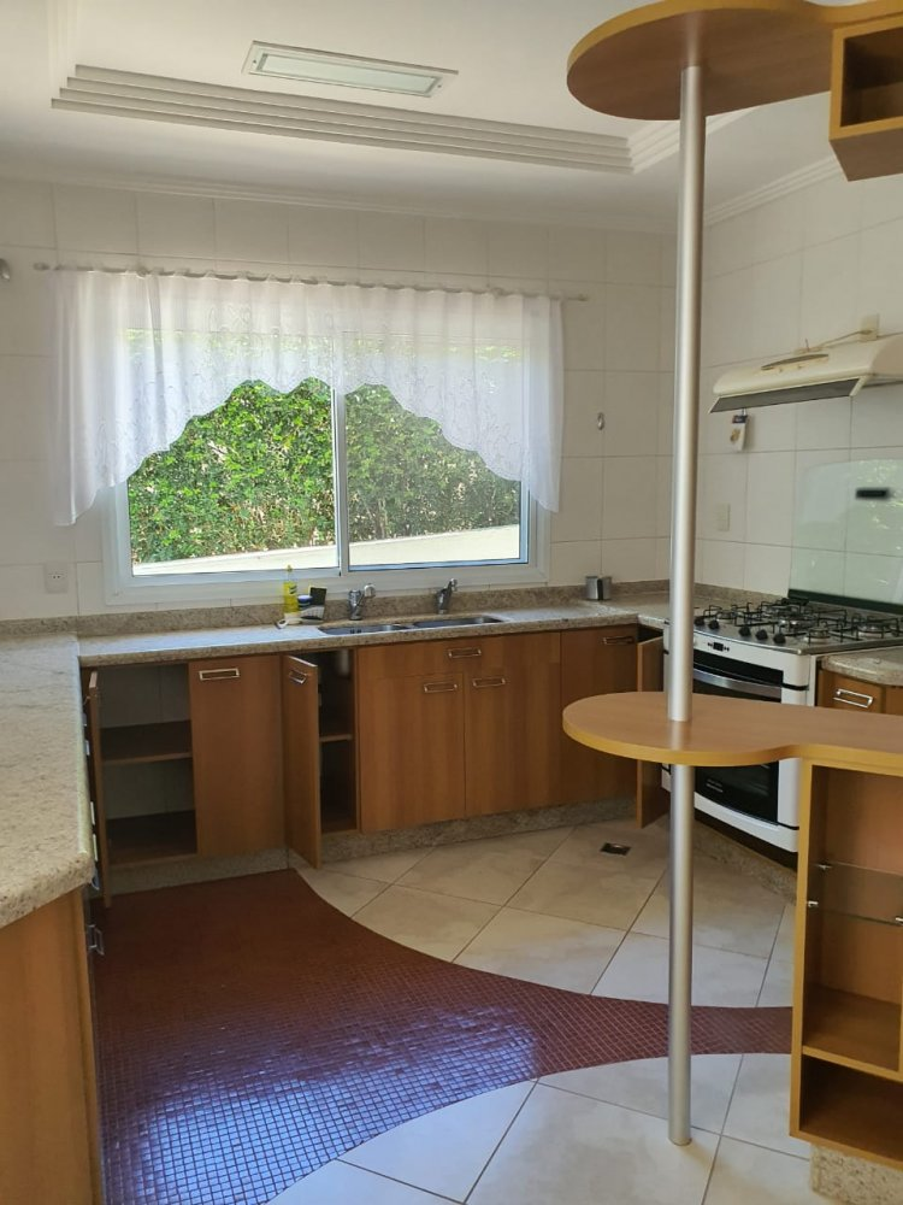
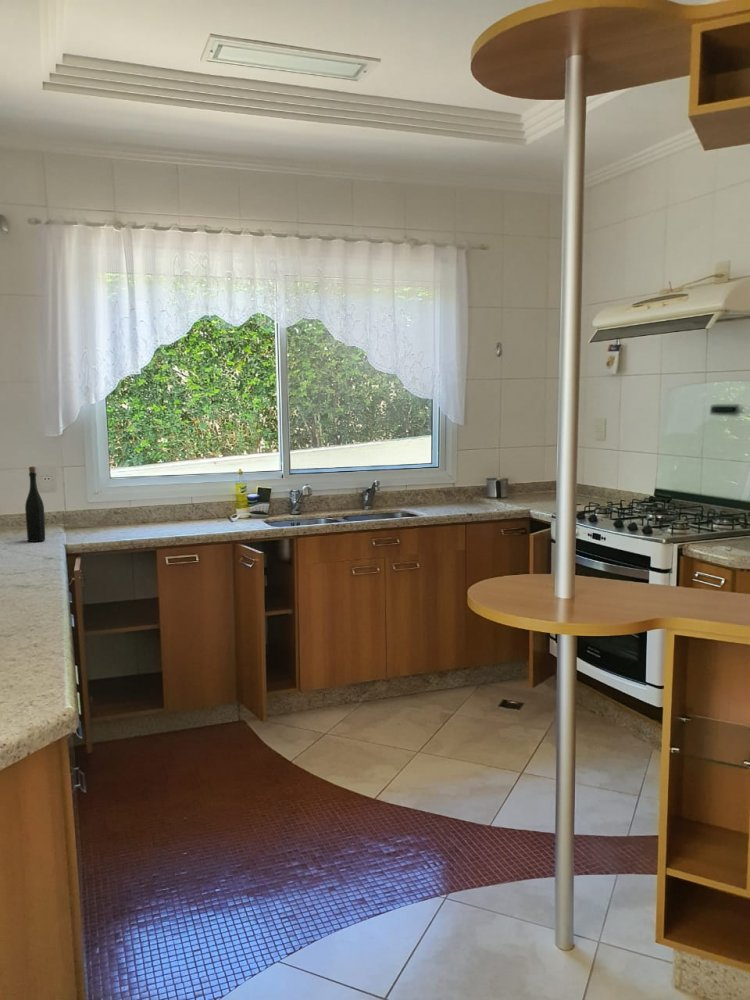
+ bottle [24,466,46,543]
